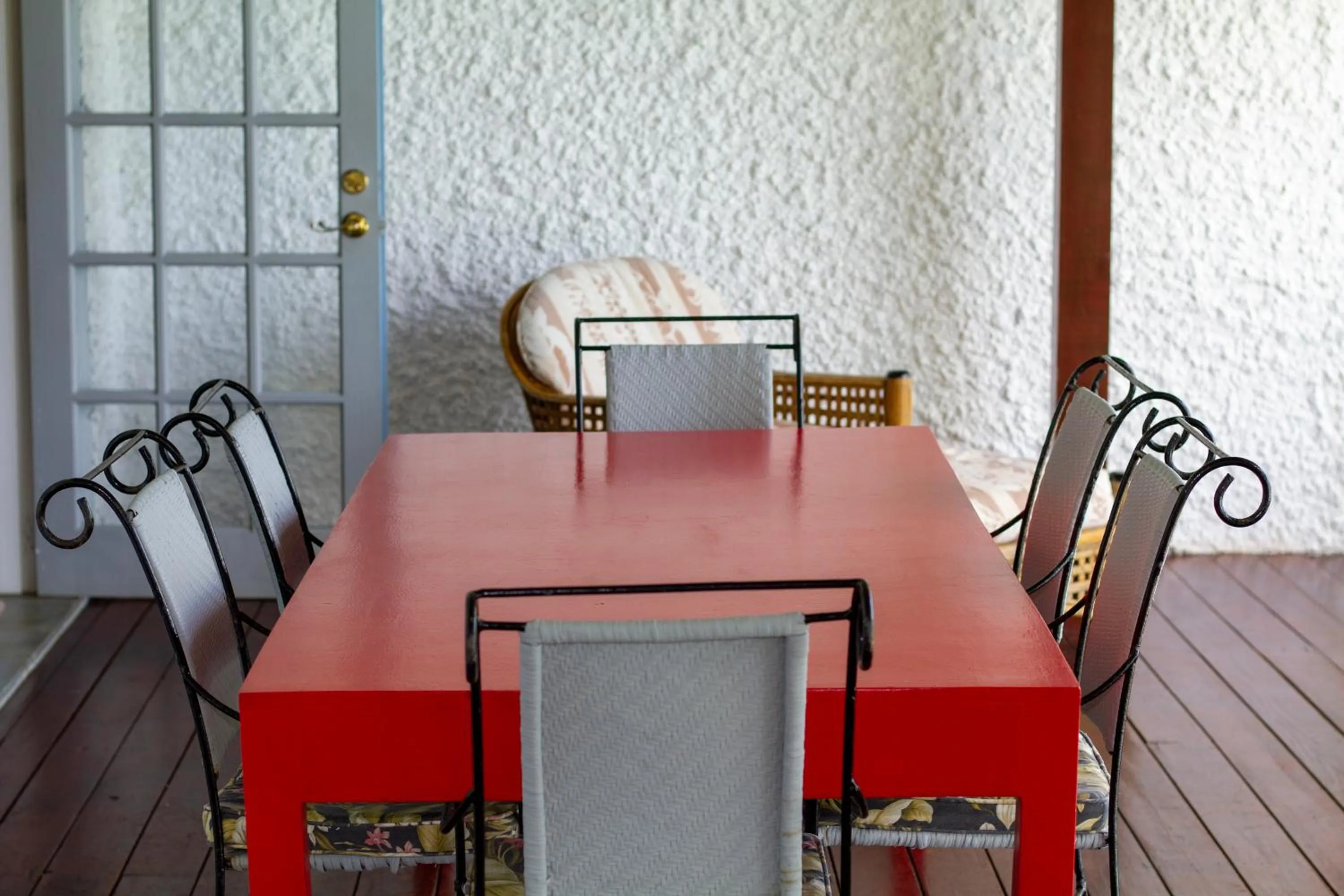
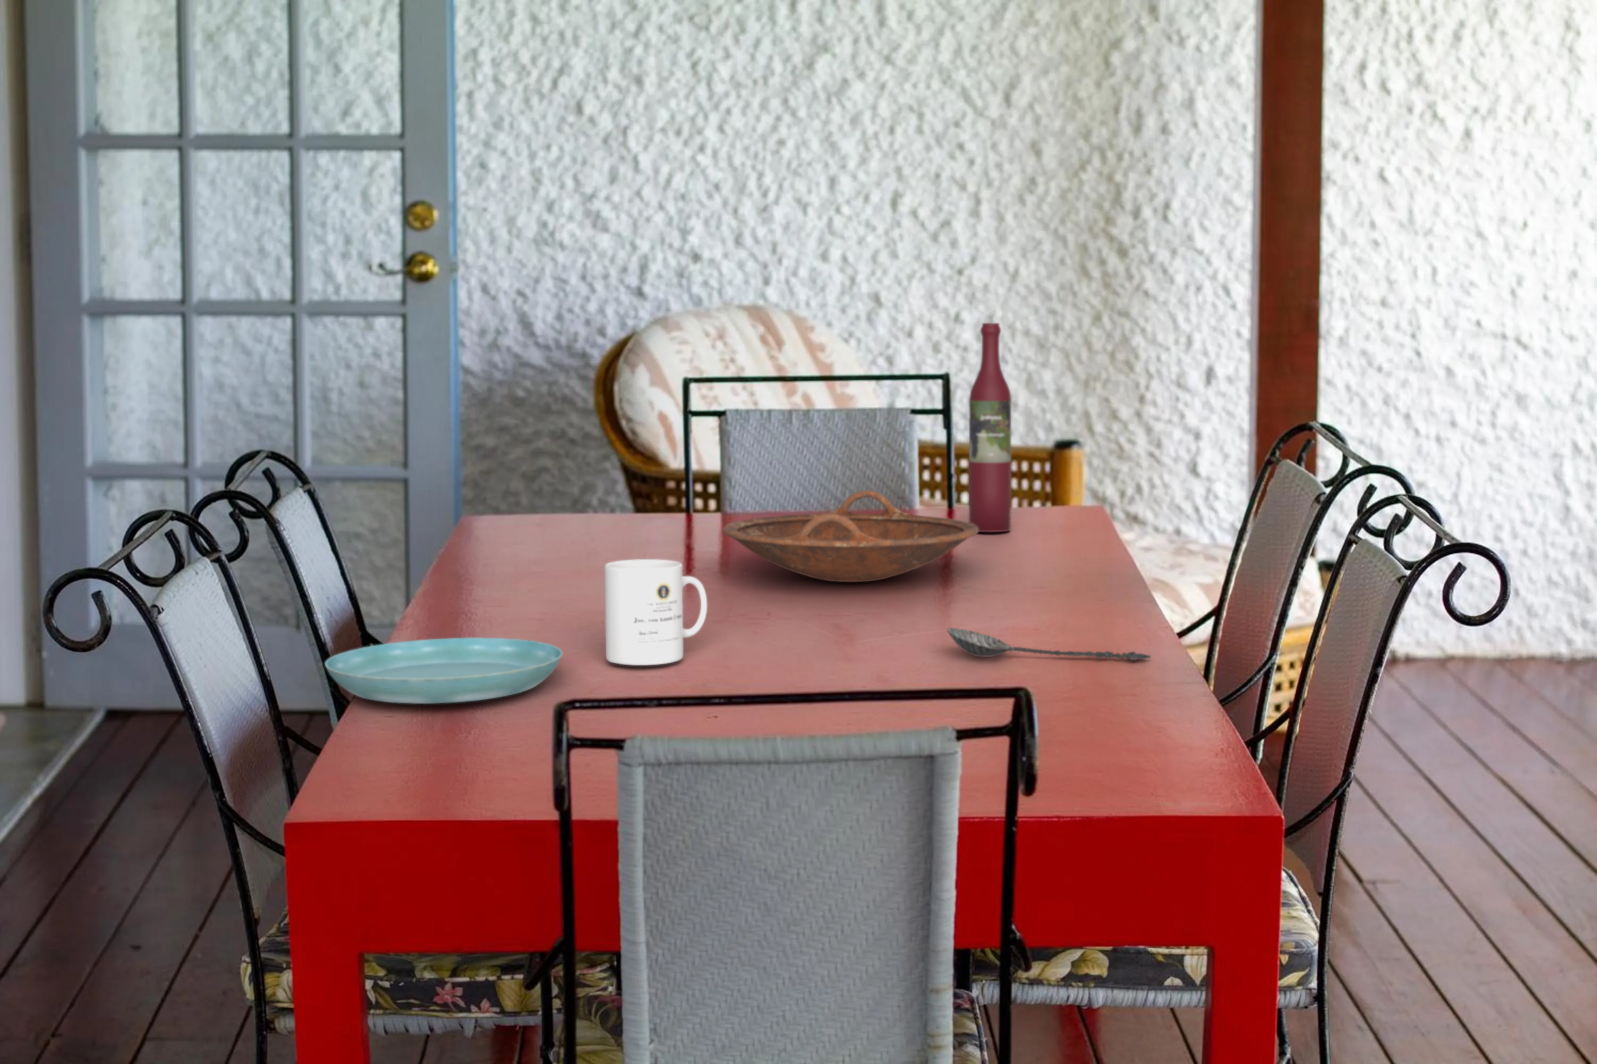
+ spoon [946,627,1151,661]
+ wine bottle [968,322,1012,532]
+ bowl [722,490,979,583]
+ mug [604,558,707,666]
+ saucer [324,638,563,704]
